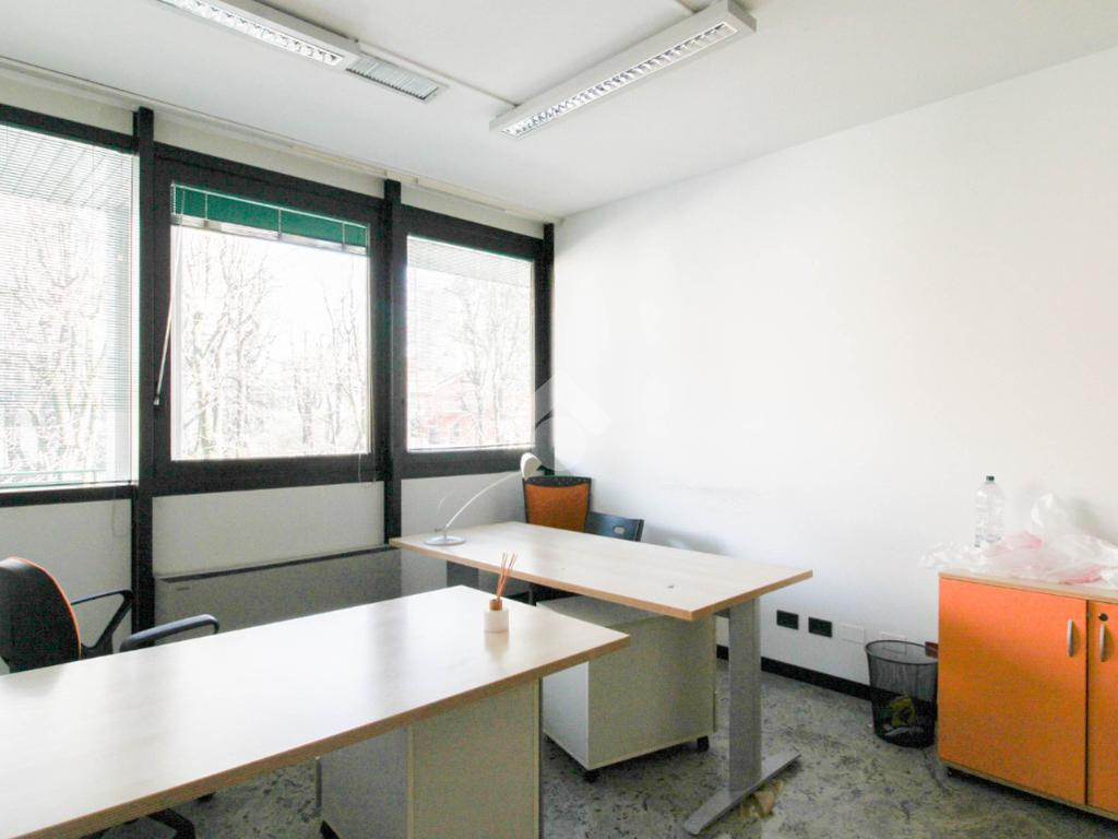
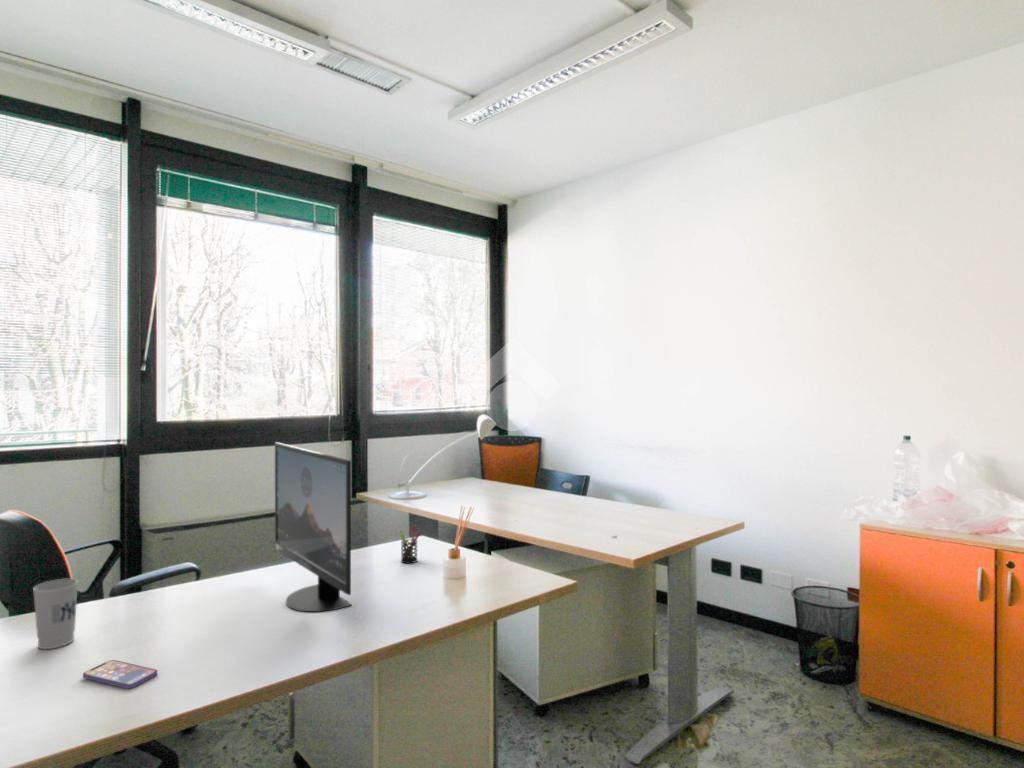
+ smartphone [82,659,158,690]
+ cup [32,578,79,650]
+ monitor [274,441,353,613]
+ pen holder [399,525,423,564]
